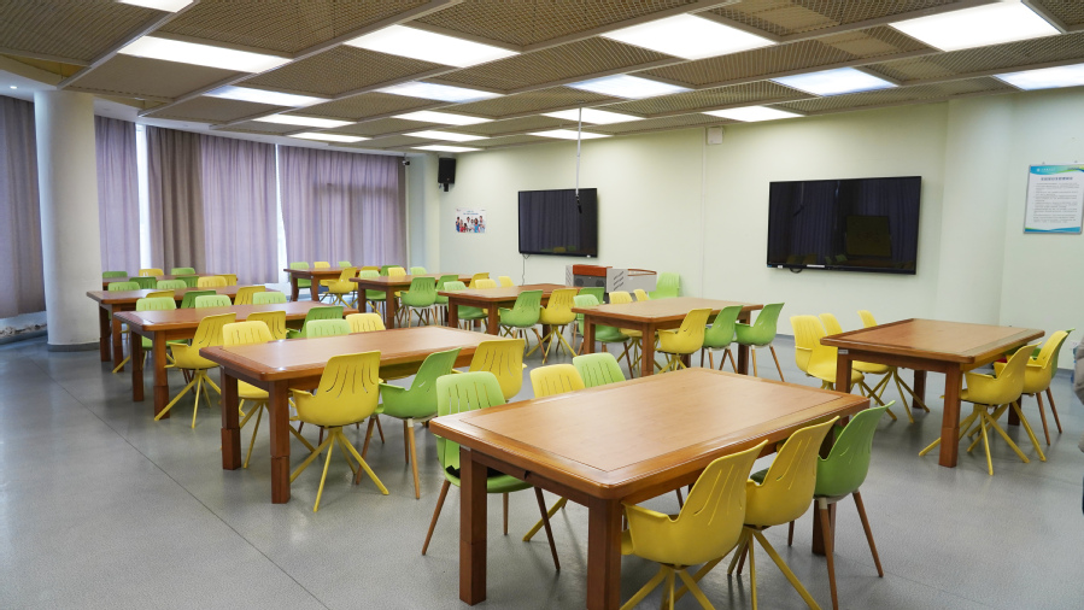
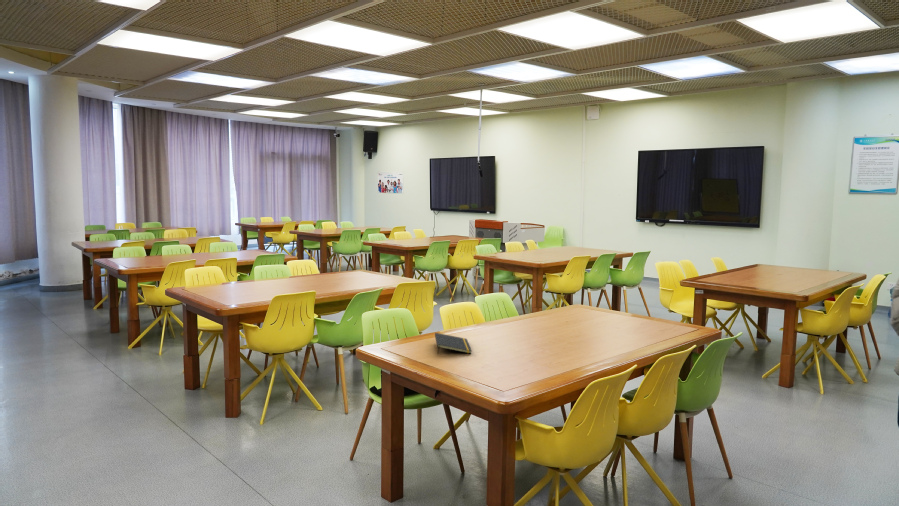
+ notepad [434,332,473,354]
